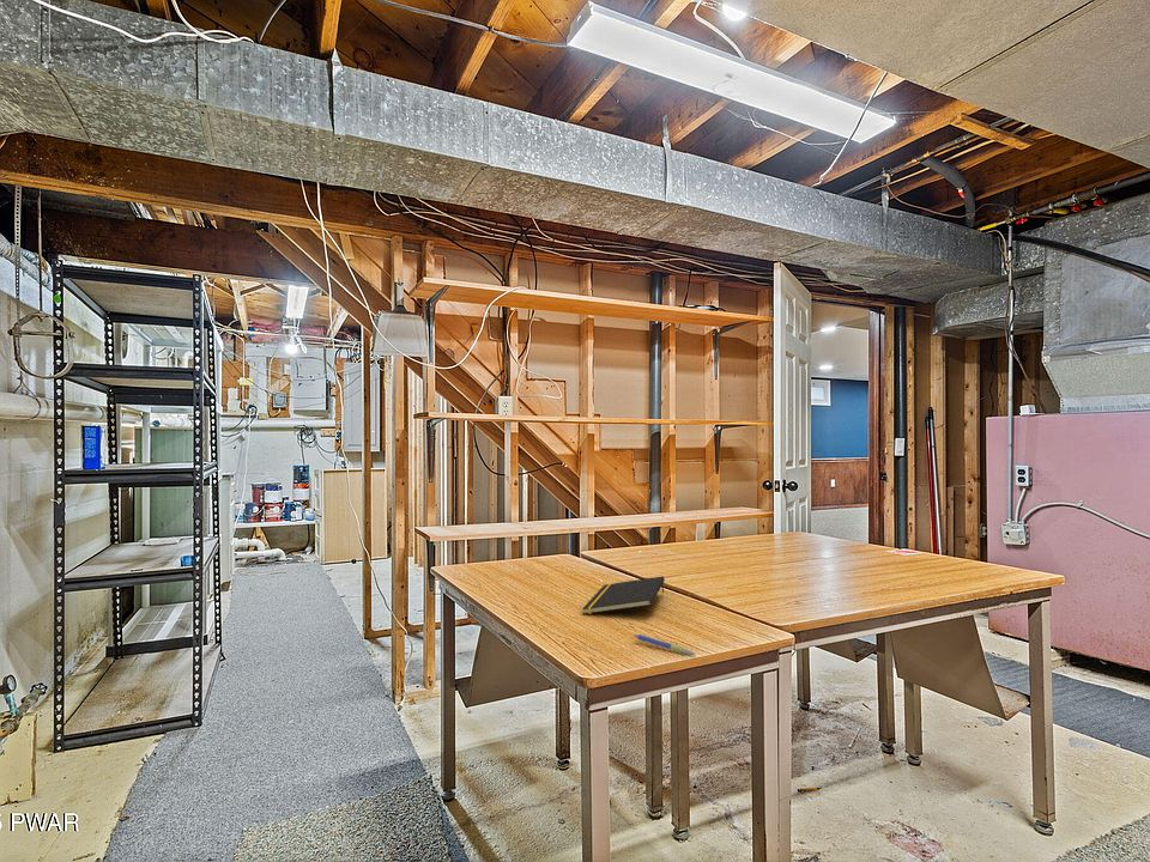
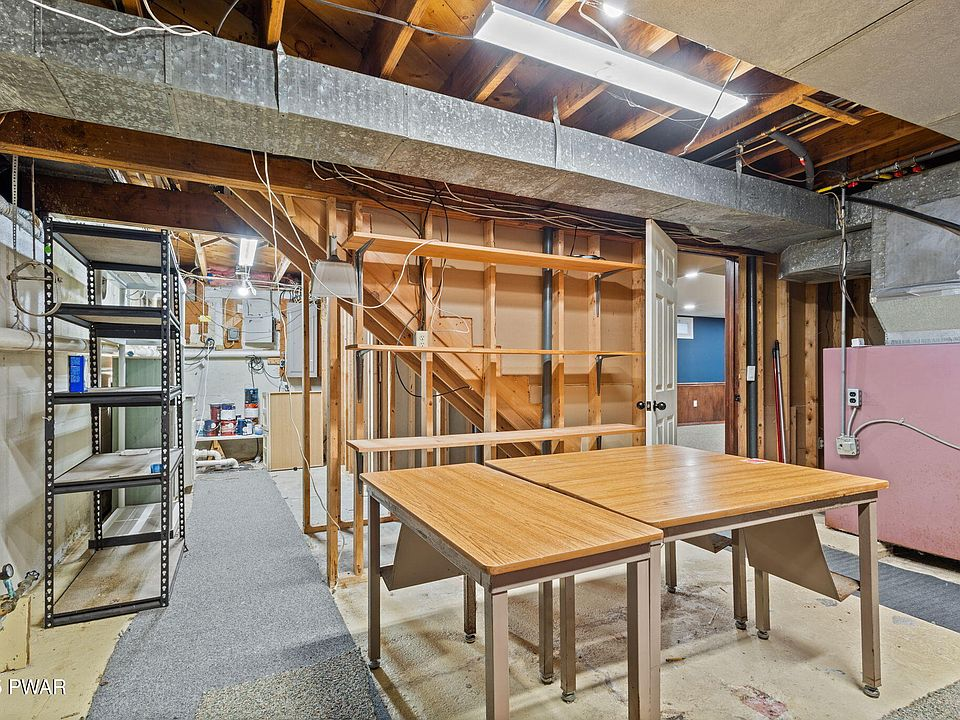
- notepad [581,575,666,615]
- pen [632,632,697,656]
